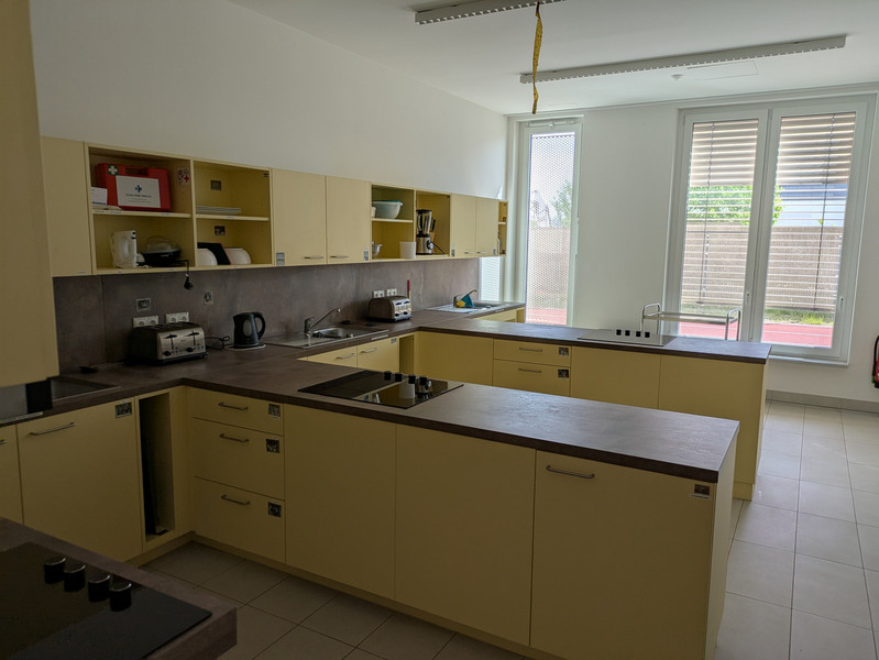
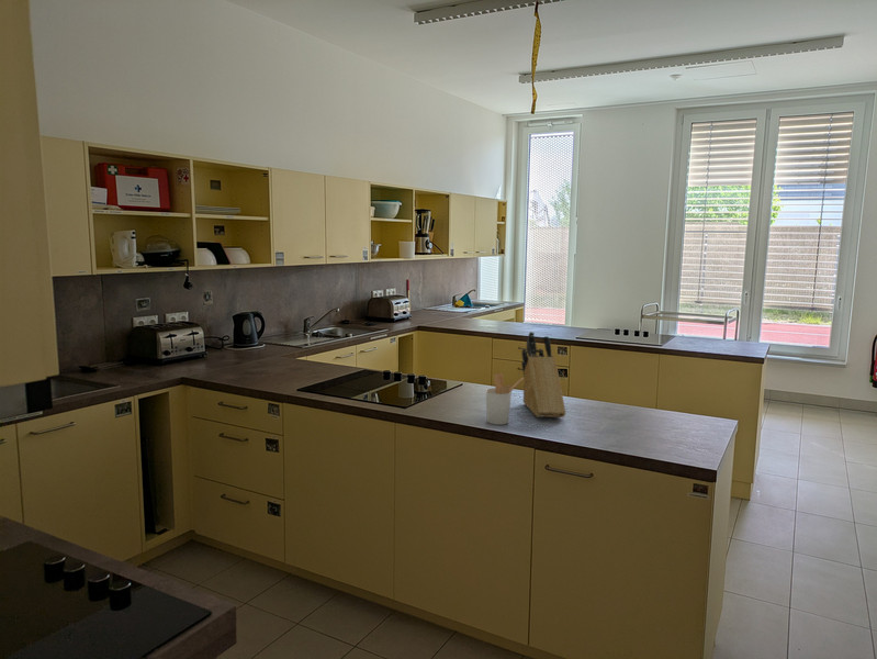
+ knife block [520,331,566,418]
+ utensil holder [485,372,525,426]
